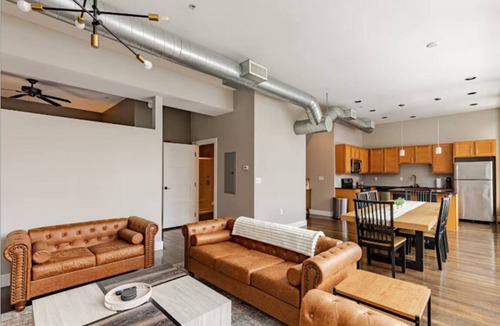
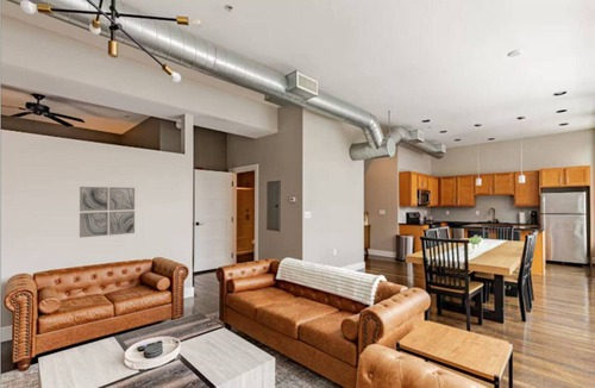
+ wall art [79,186,136,239]
